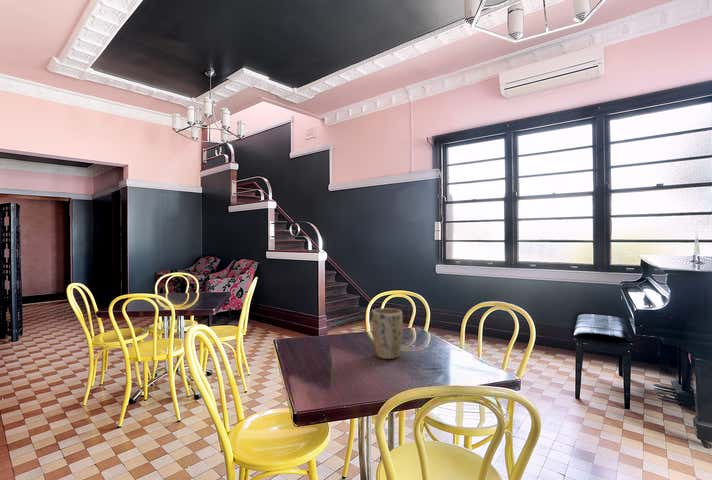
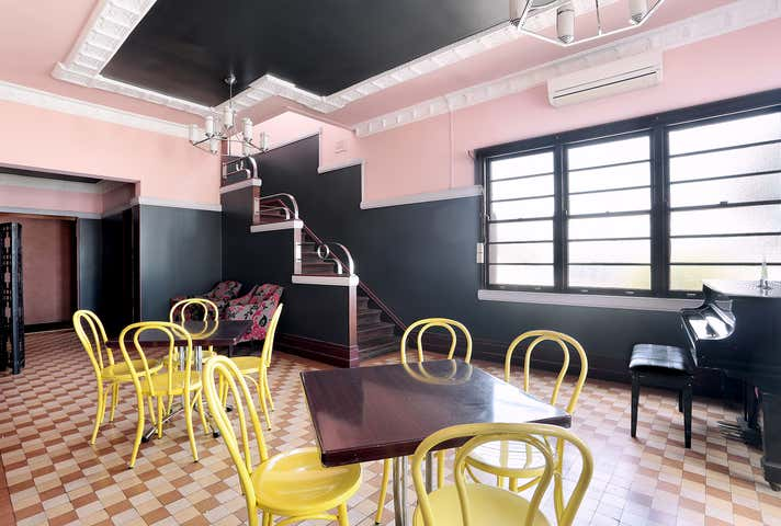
- plant pot [371,307,404,360]
